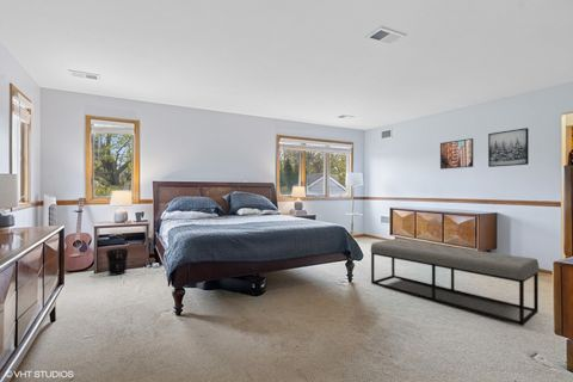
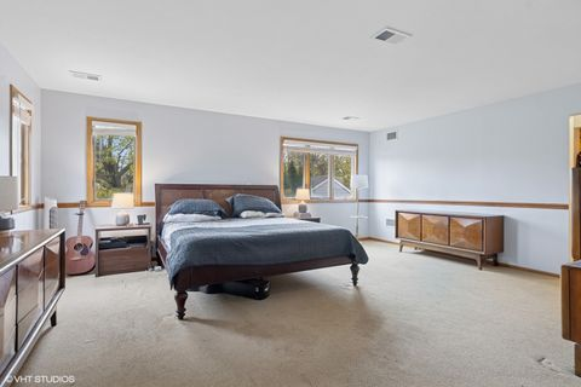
- wastebasket [105,247,129,277]
- wall art [487,127,530,168]
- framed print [439,137,474,171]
- bench [370,239,541,327]
